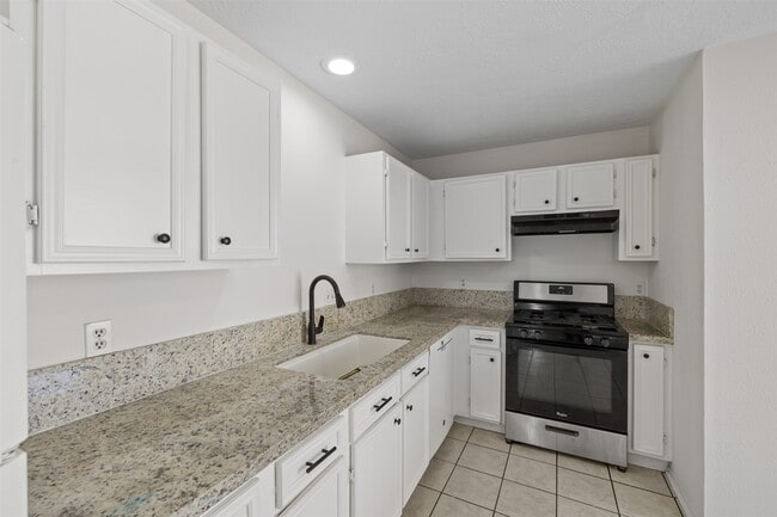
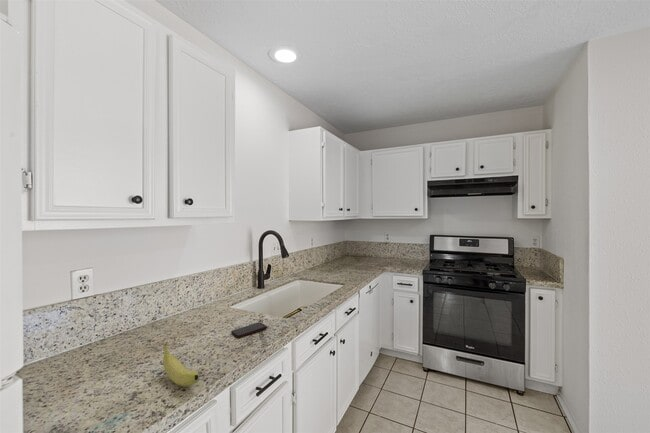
+ fruit [162,342,200,388]
+ smartphone [230,321,268,339]
